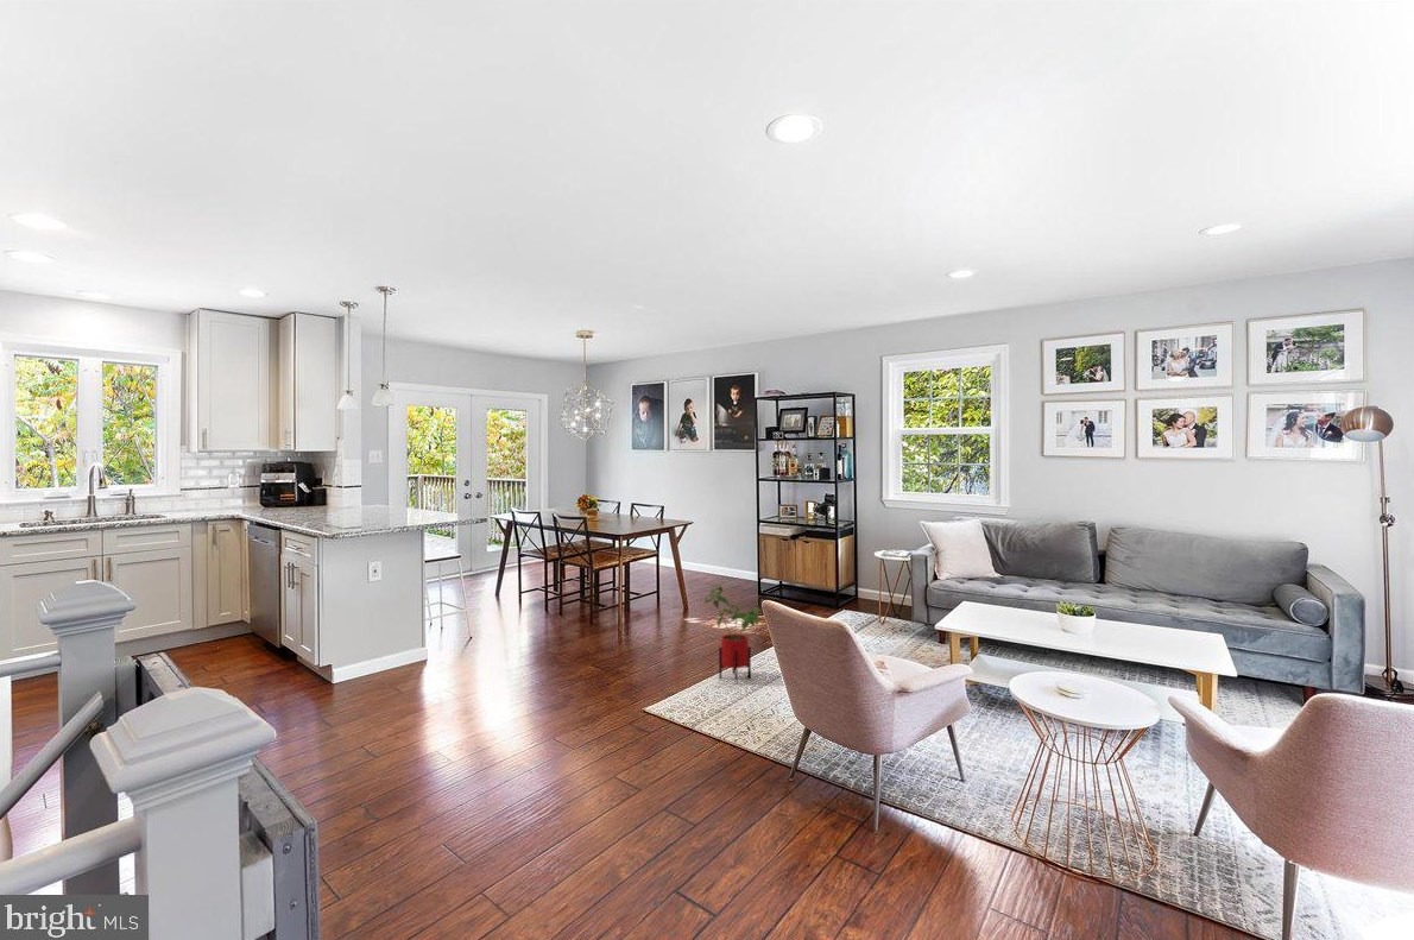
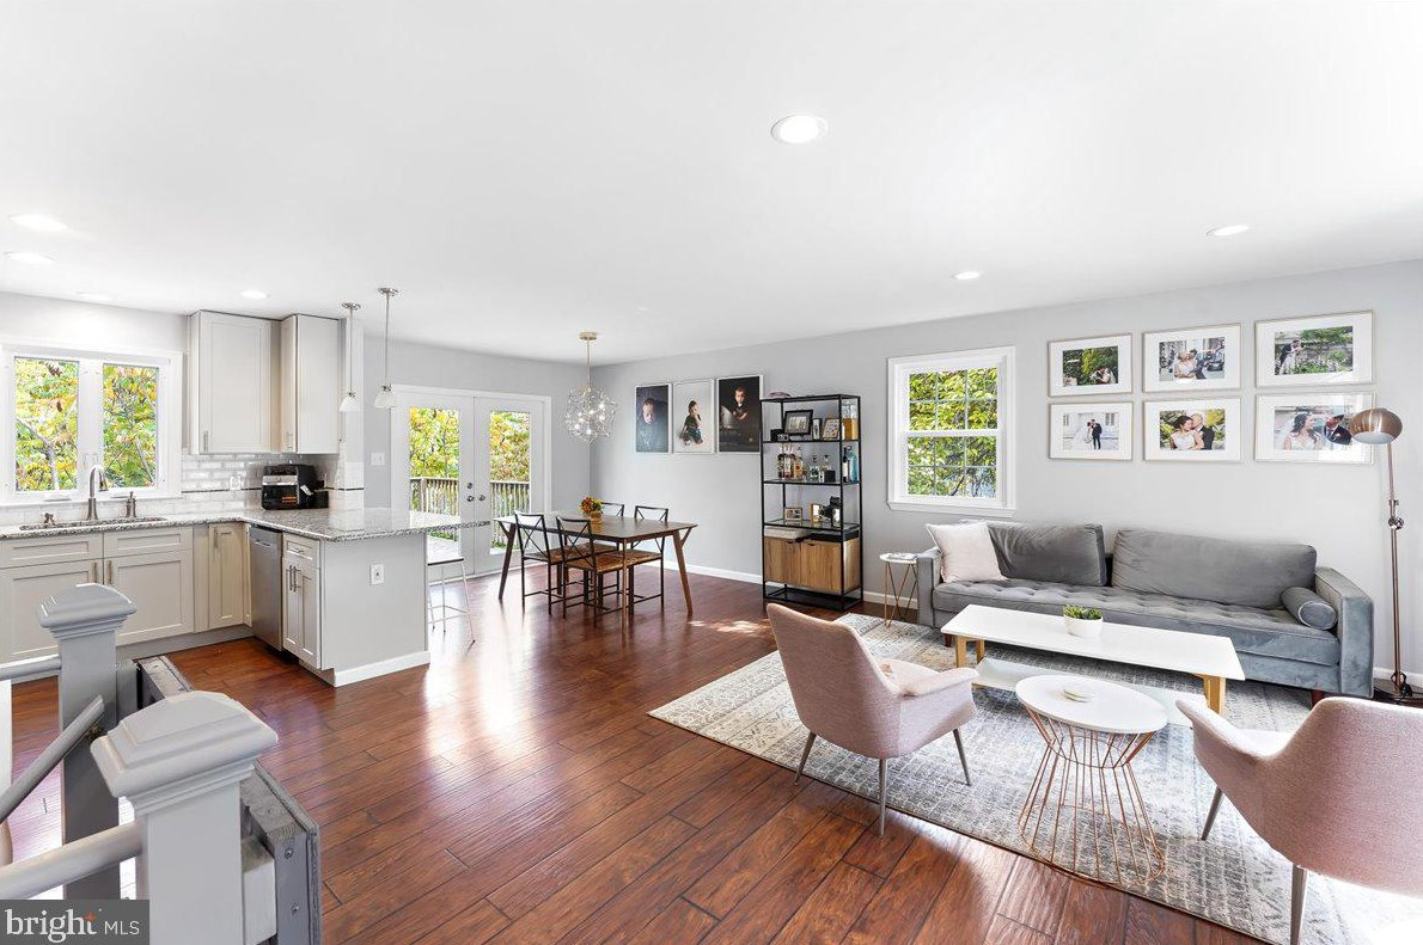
- house plant [702,585,762,685]
